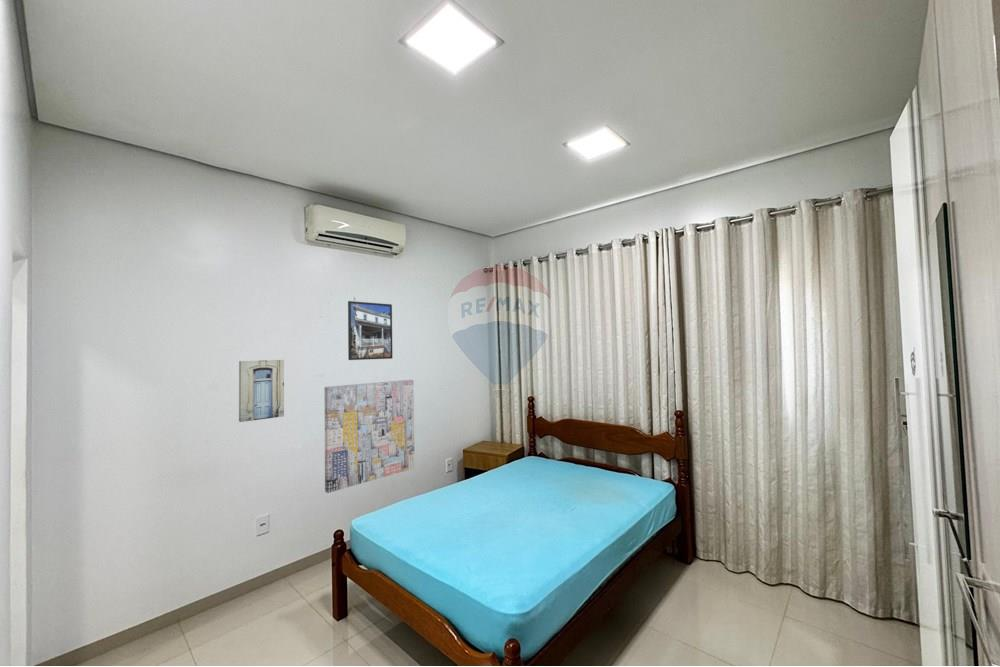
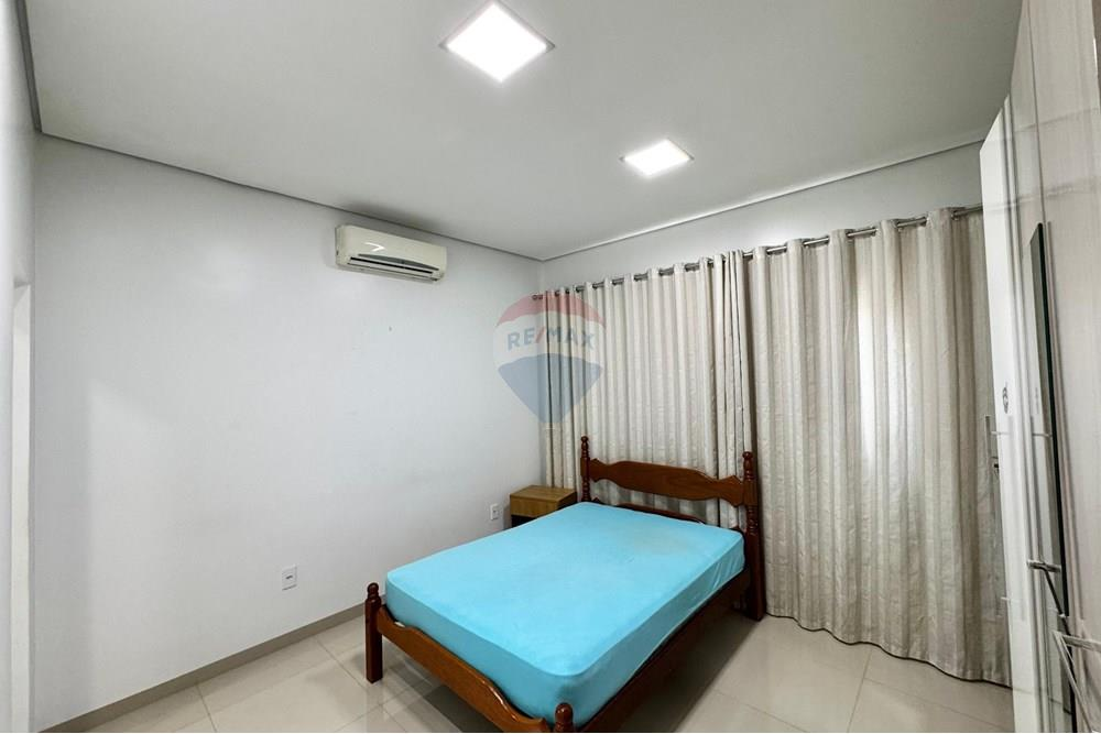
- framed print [347,300,394,361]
- wall art [324,379,416,494]
- wall art [238,359,285,423]
